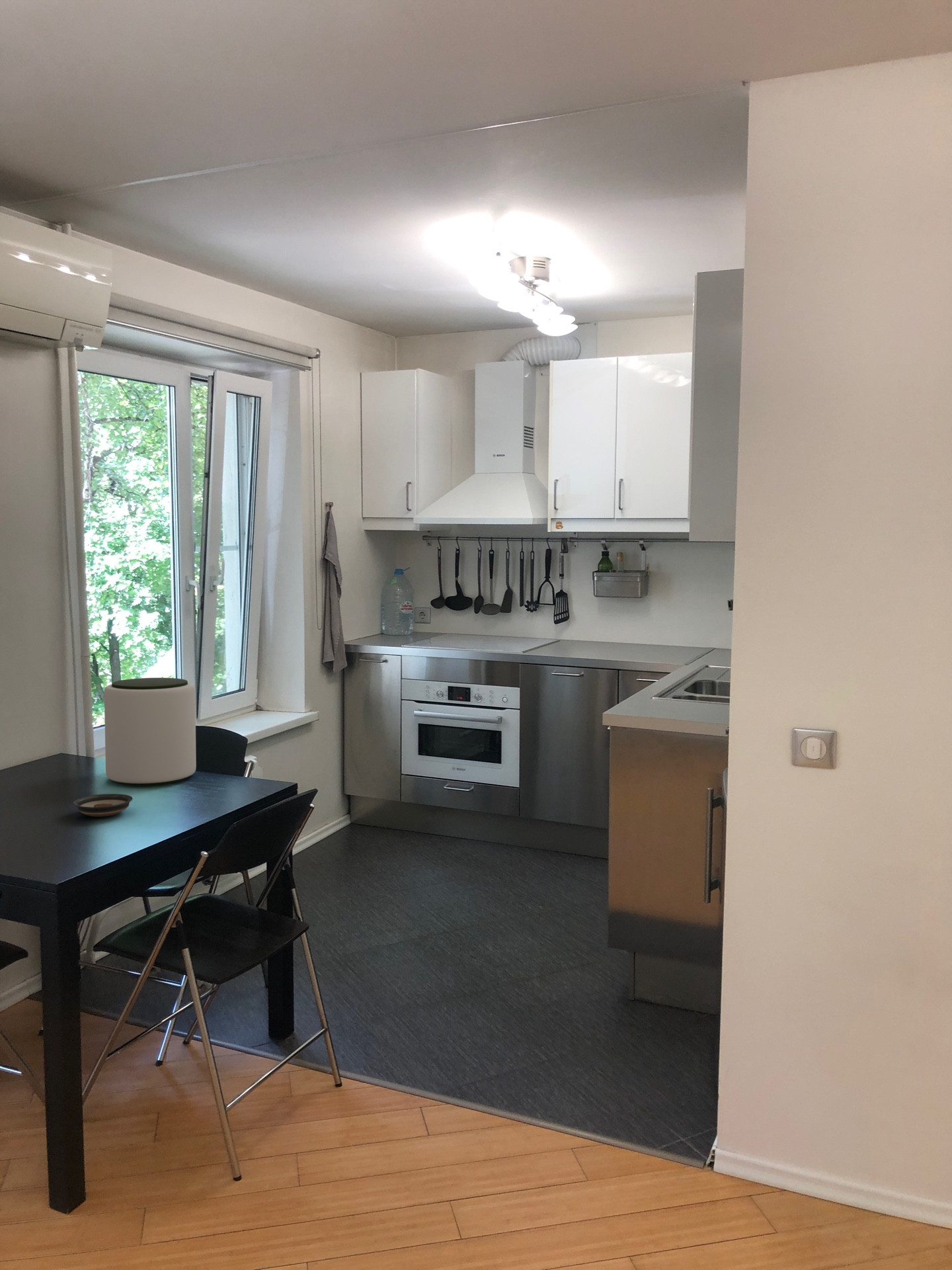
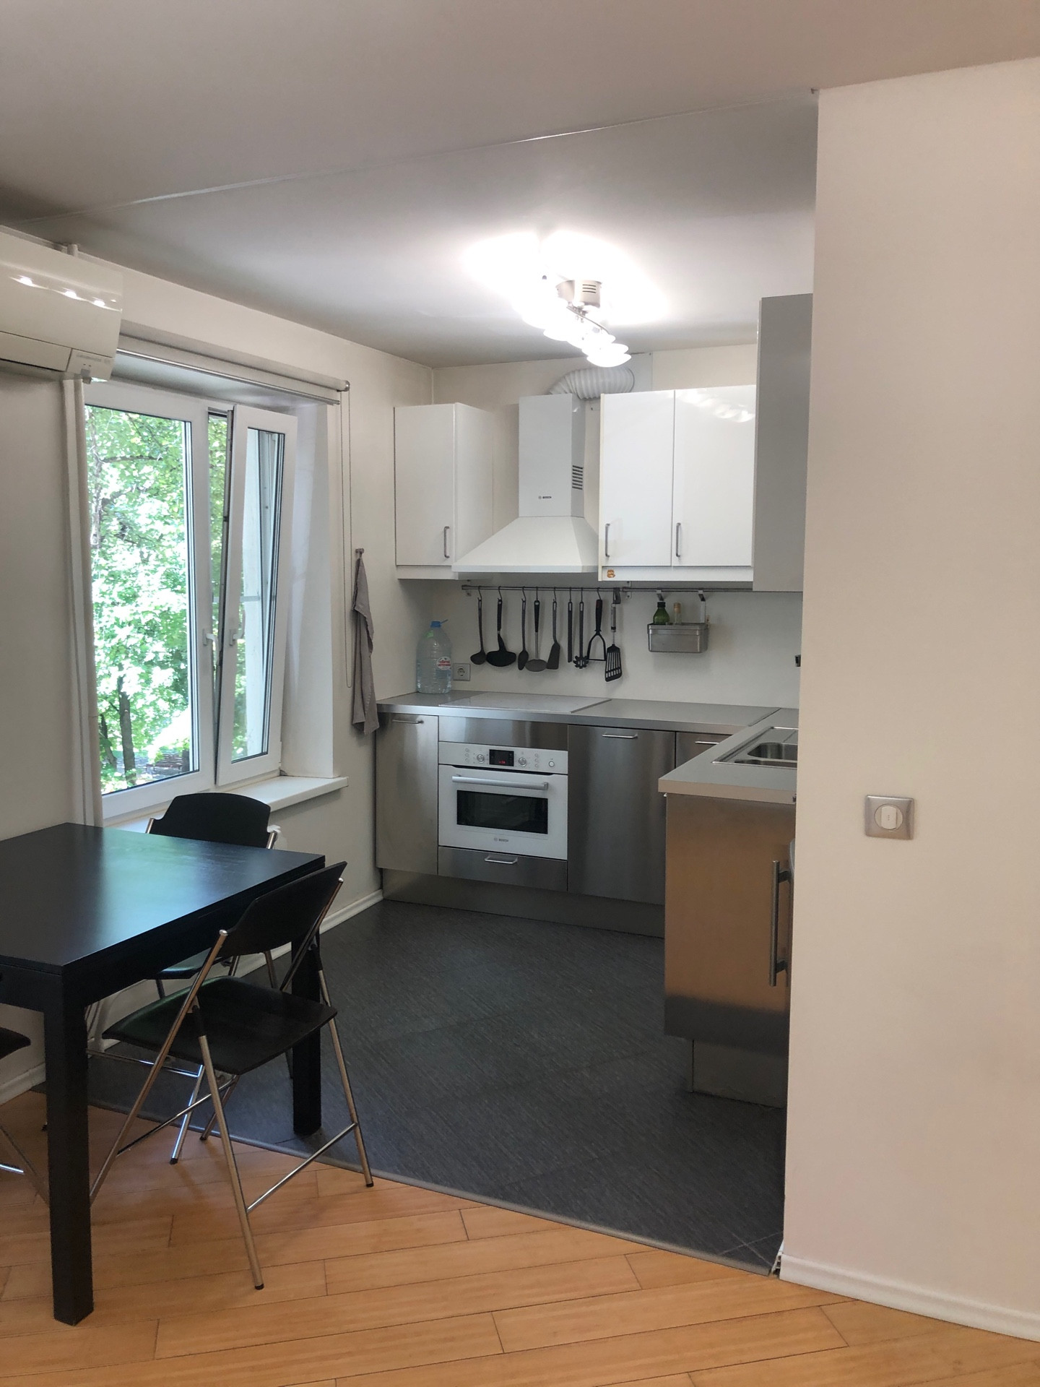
- saucer [73,793,133,817]
- plant pot [104,677,197,786]
